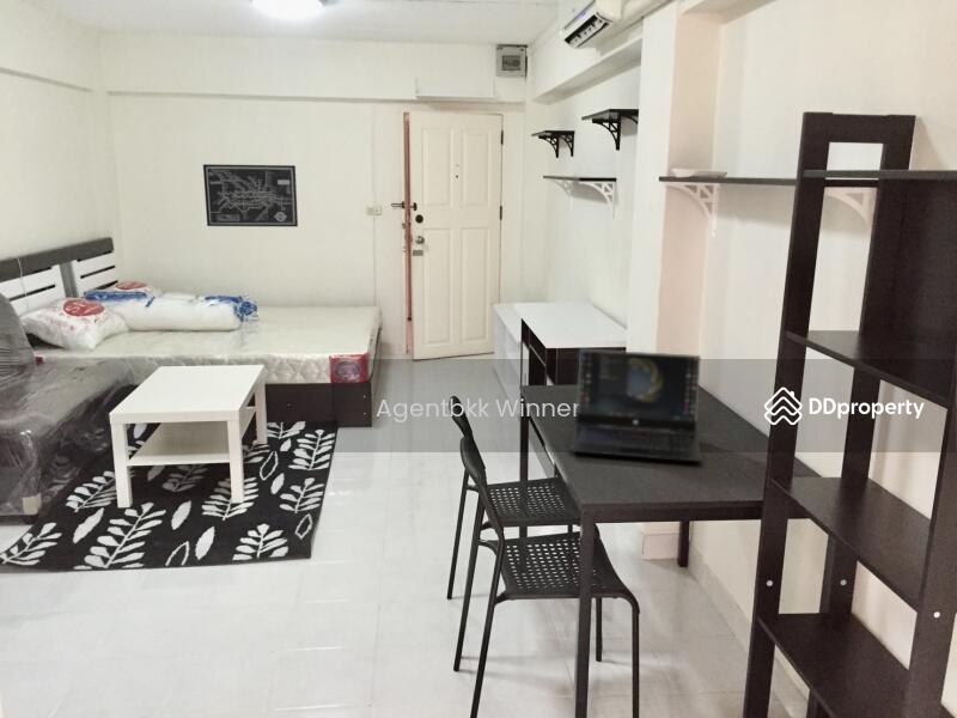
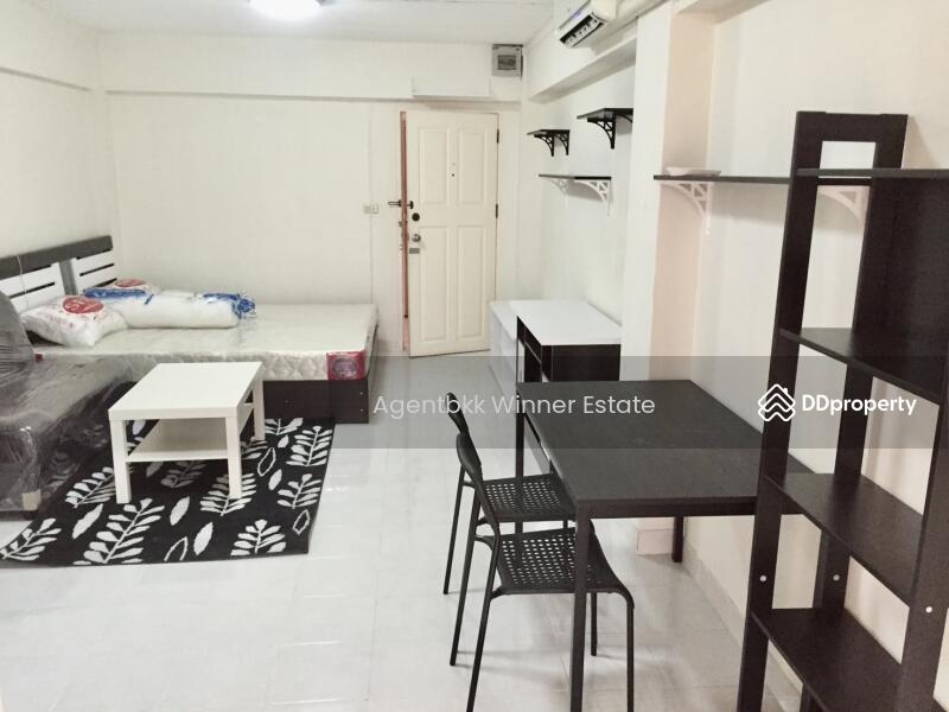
- laptop [568,348,703,463]
- wall art [202,163,299,227]
